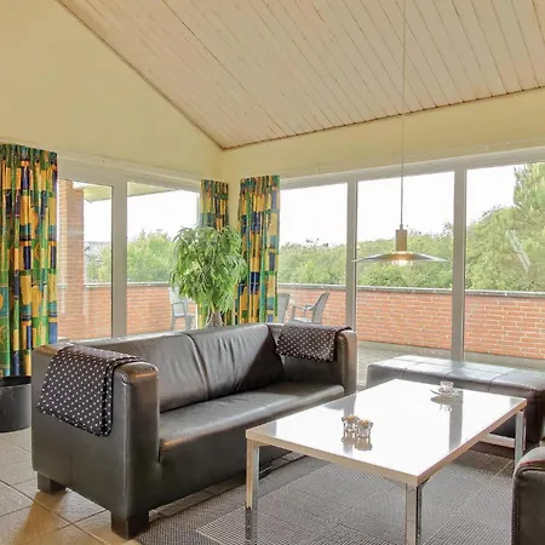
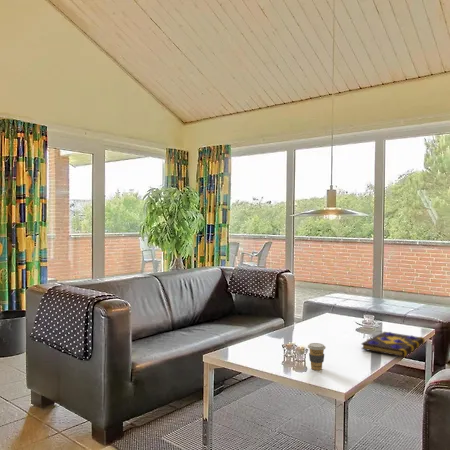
+ coffee cup [307,342,327,371]
+ book [361,331,426,358]
